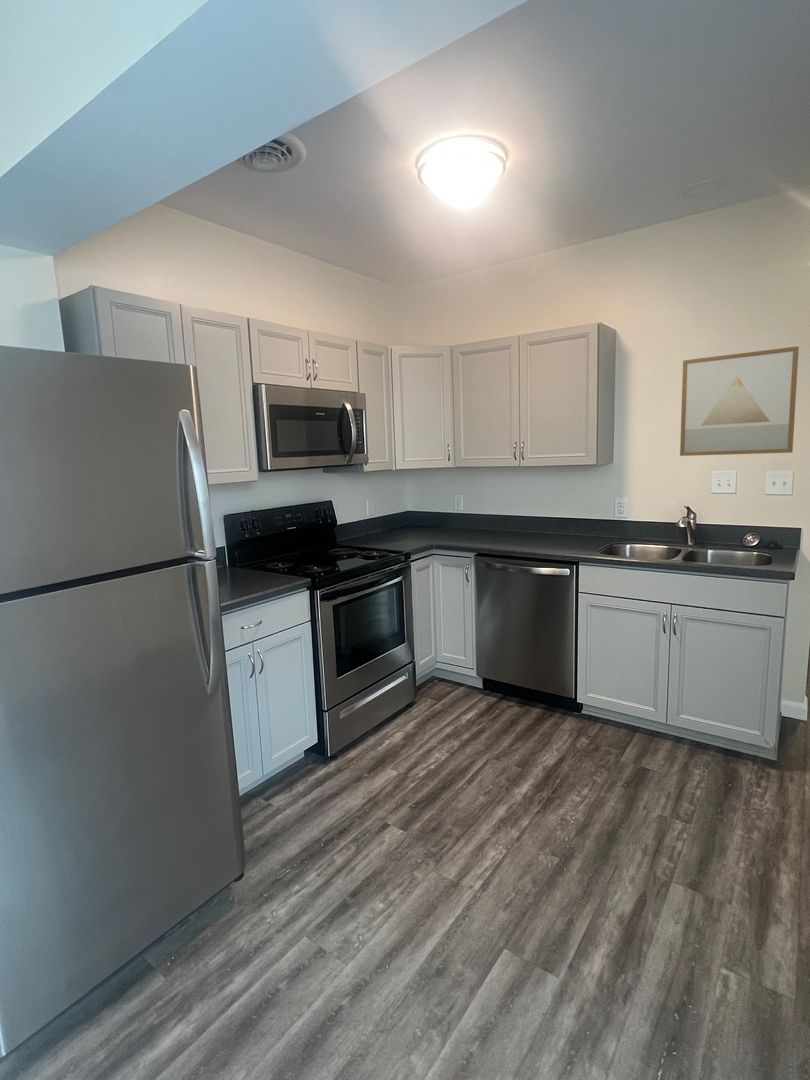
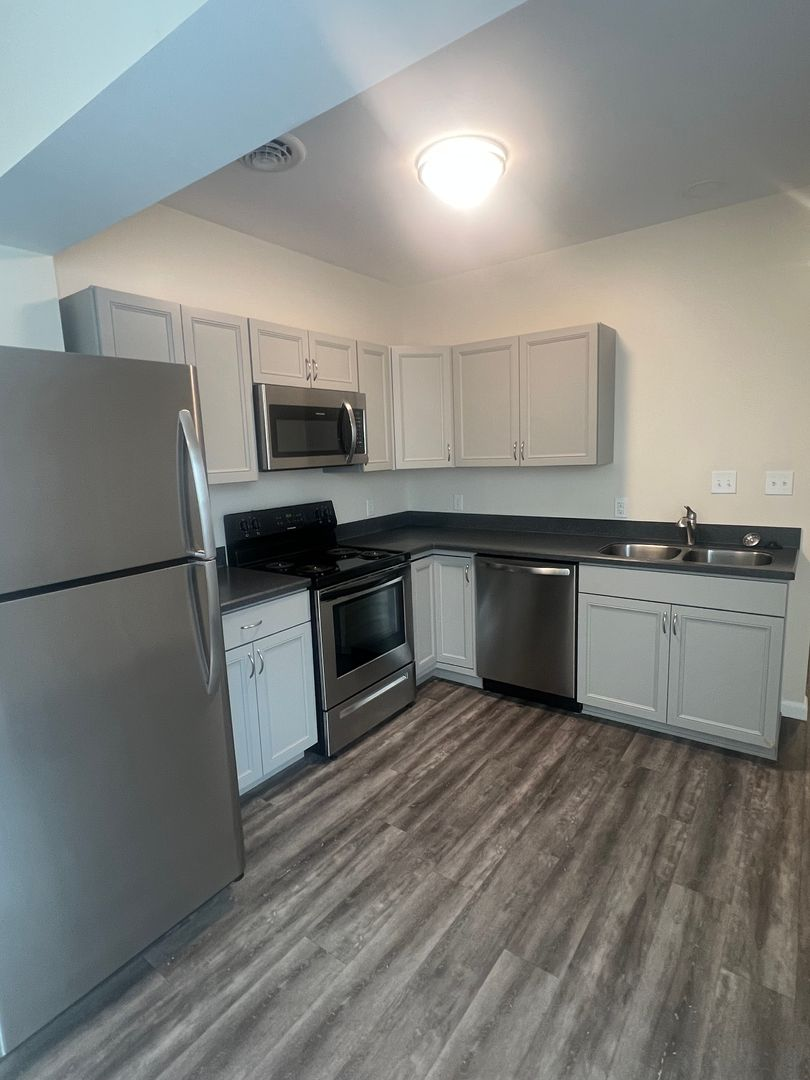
- wall art [679,345,800,457]
